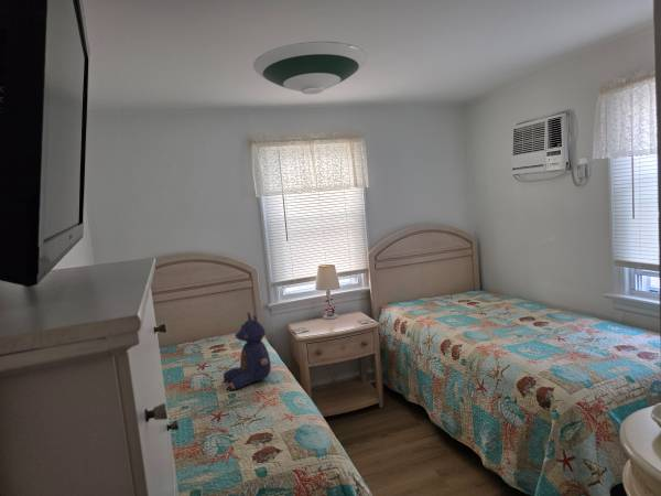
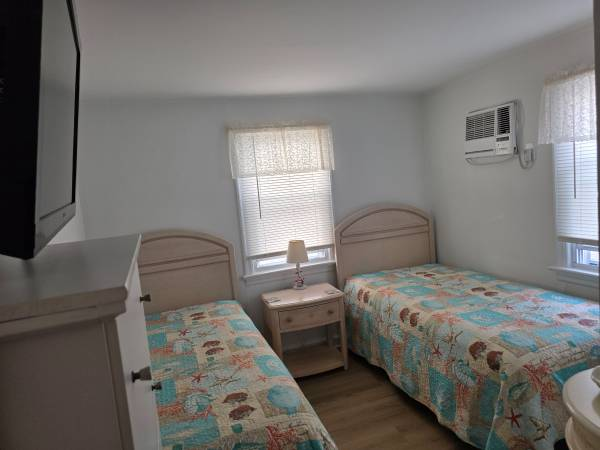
- teddy bear [221,312,272,390]
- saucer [252,40,368,96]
